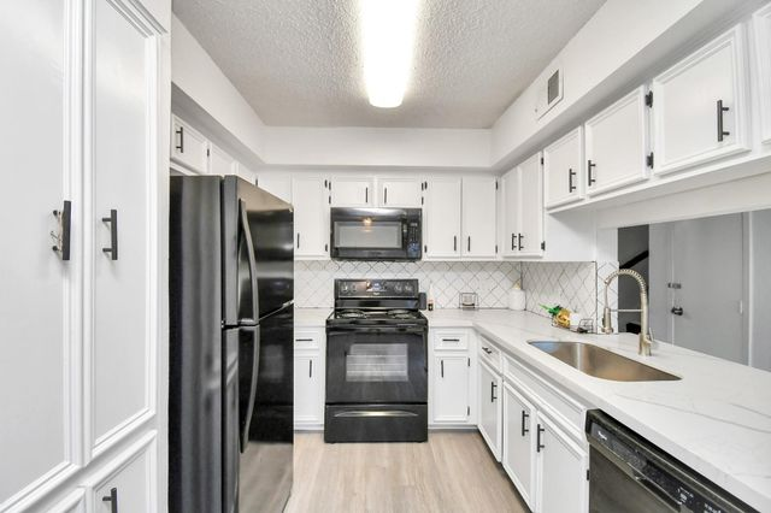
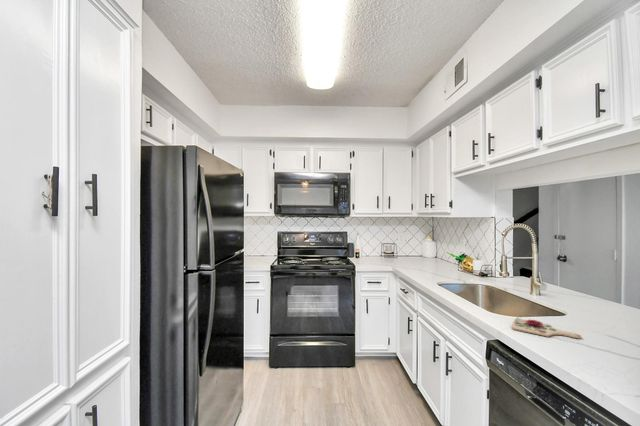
+ cutting board [511,316,582,339]
